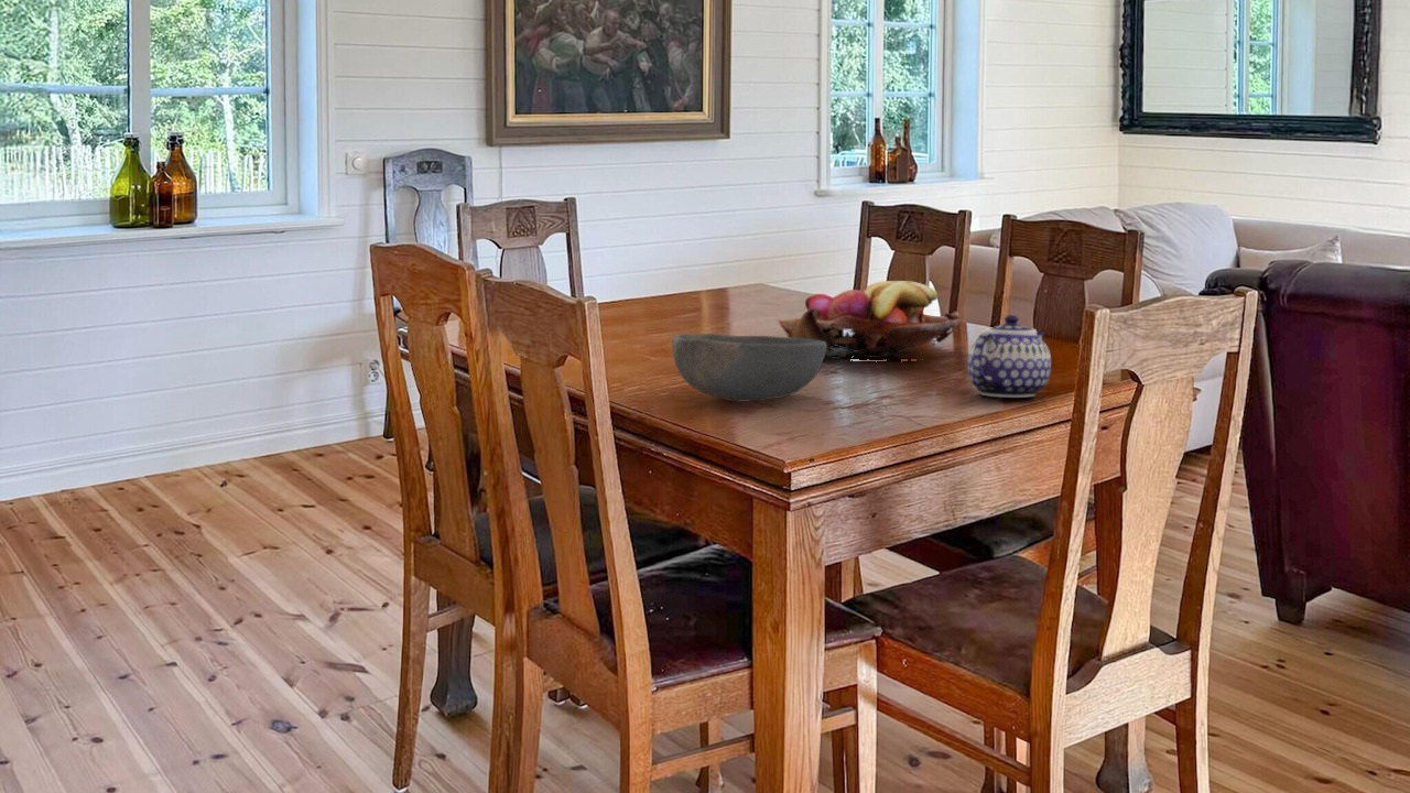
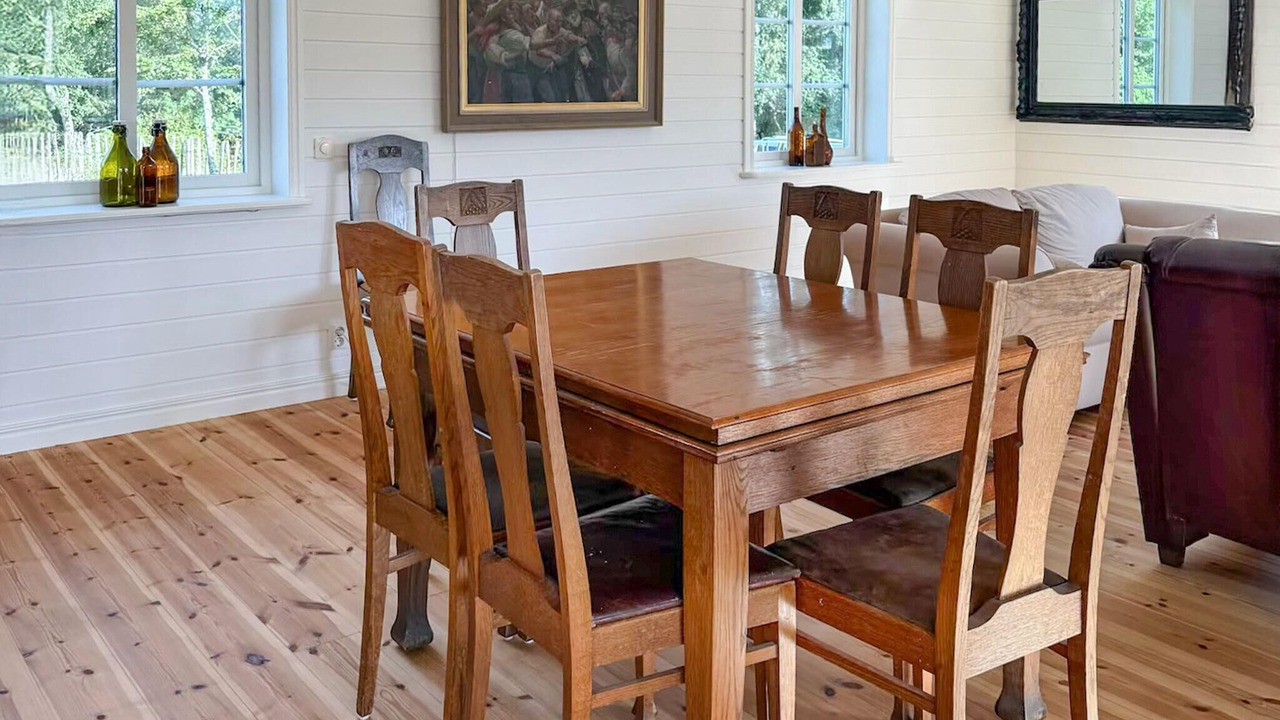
- fruit basket [778,280,961,362]
- bowl [671,333,826,402]
- teapot [967,314,1052,399]
